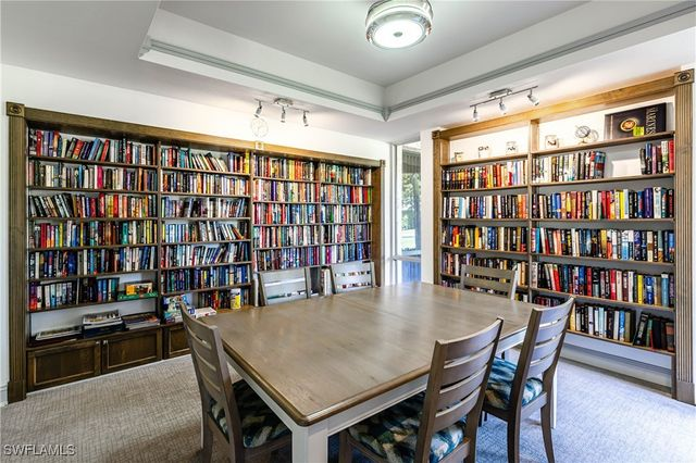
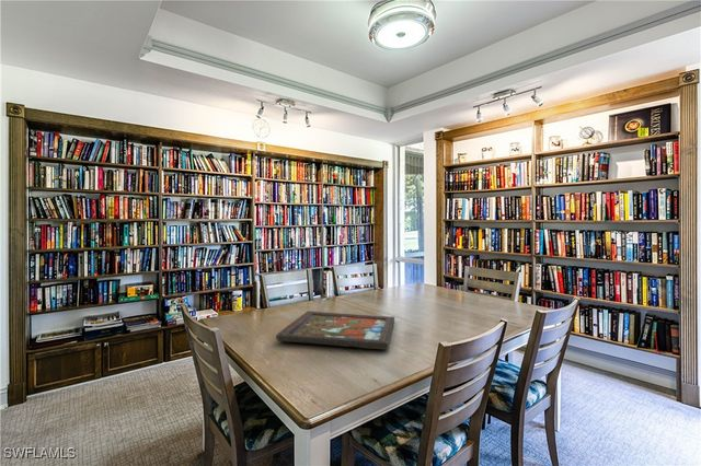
+ framed painting [275,310,395,350]
